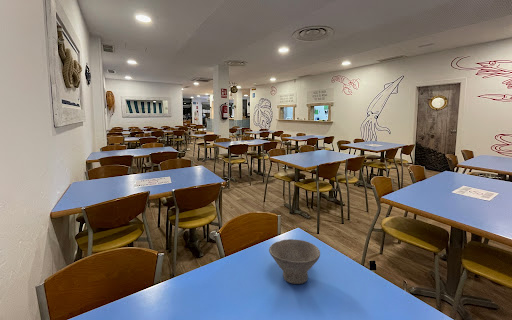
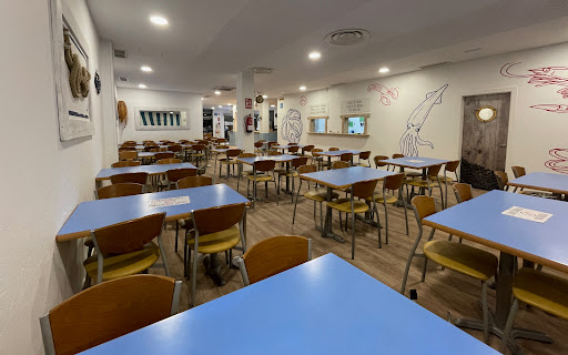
- bowl [268,238,321,285]
